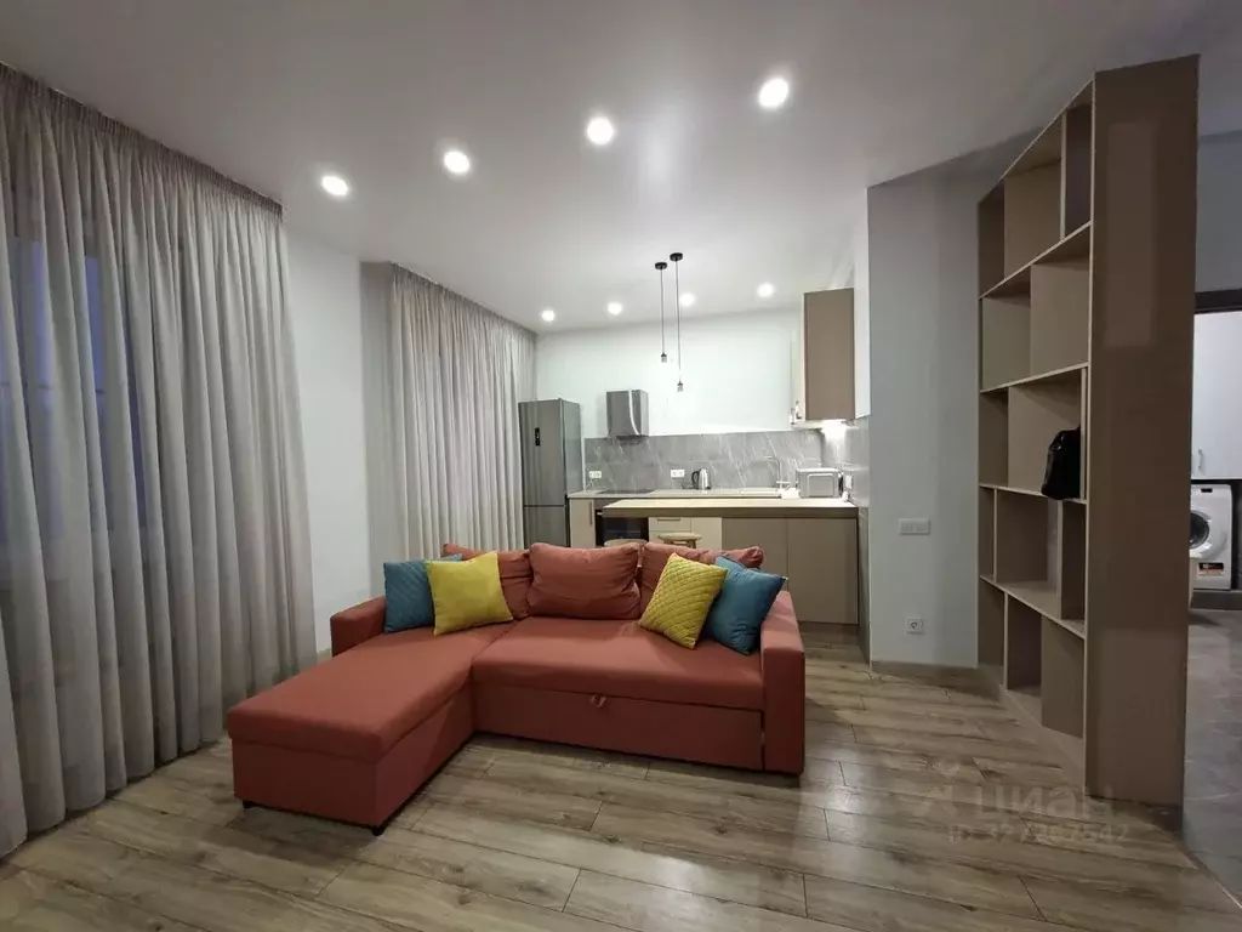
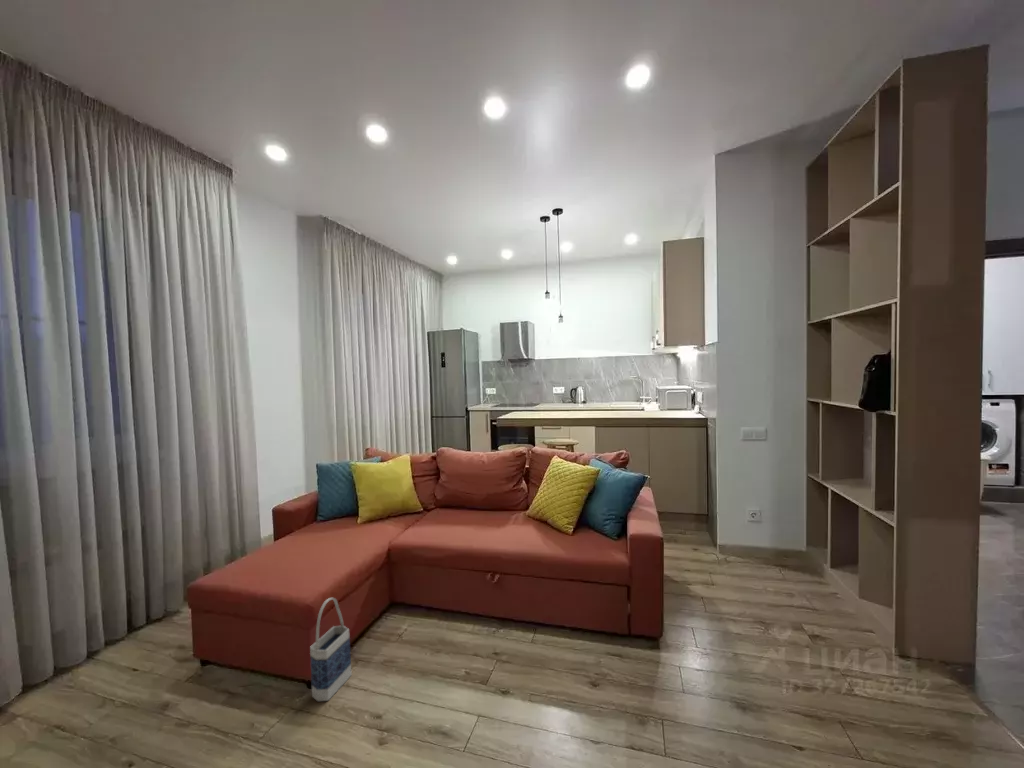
+ bag [309,597,353,702]
